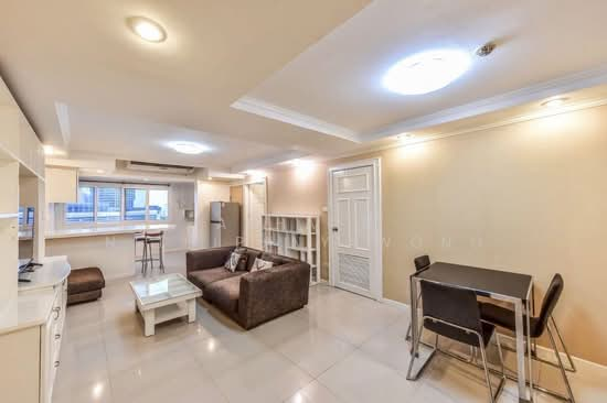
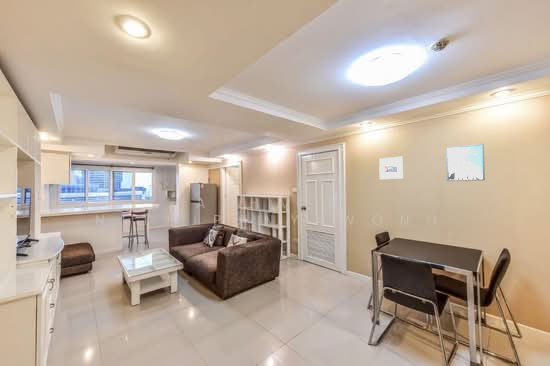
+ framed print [378,156,404,180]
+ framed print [445,143,486,182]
